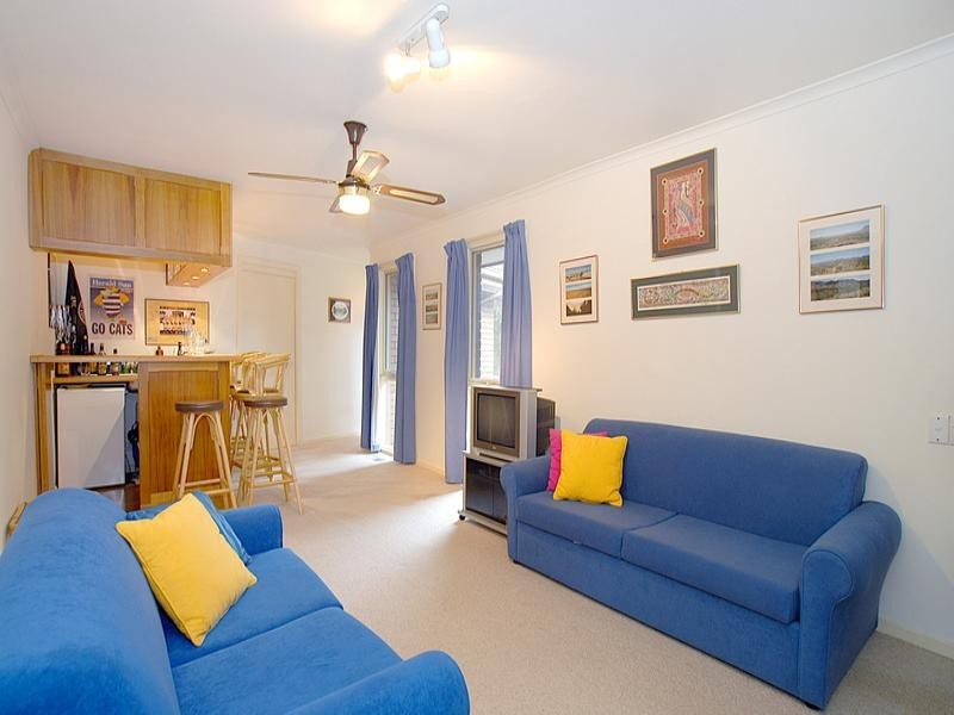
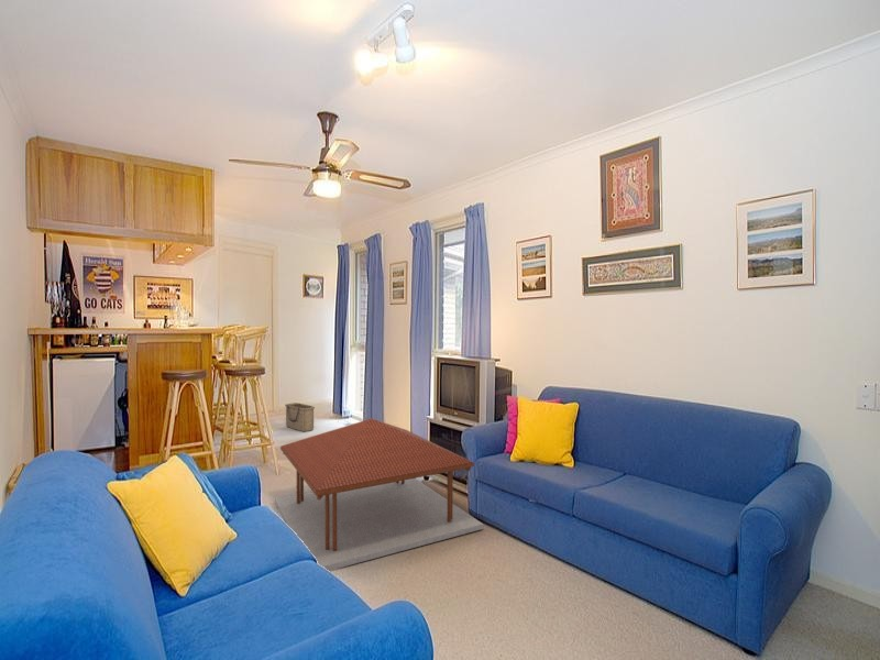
+ basket [284,402,316,432]
+ coffee table [274,417,484,572]
